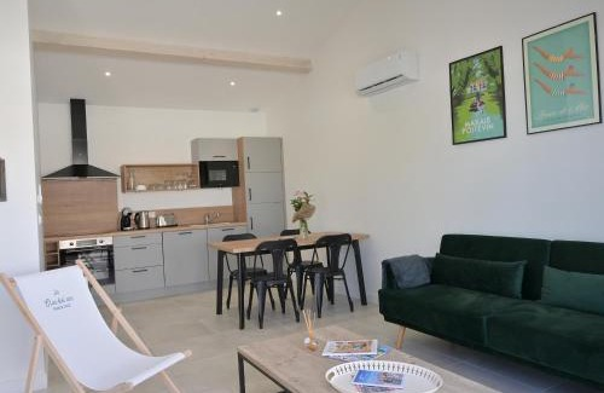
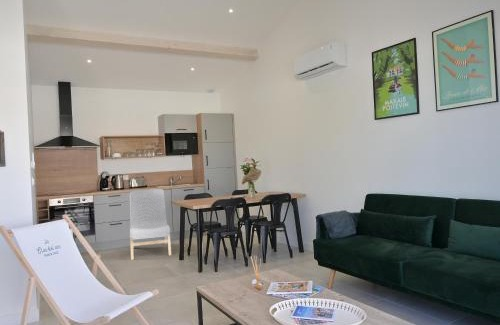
+ dining chair [129,188,172,261]
